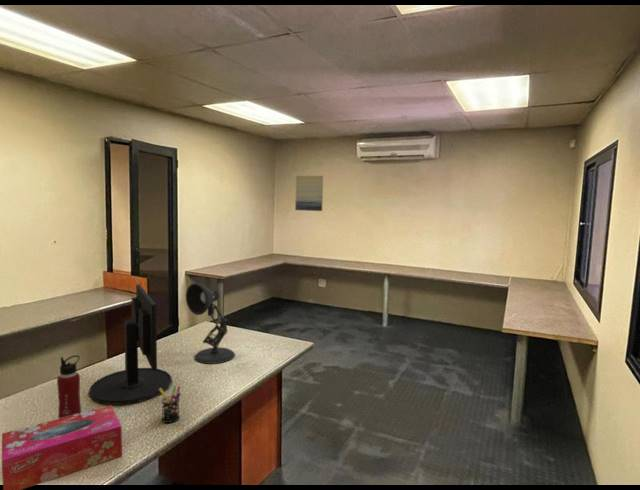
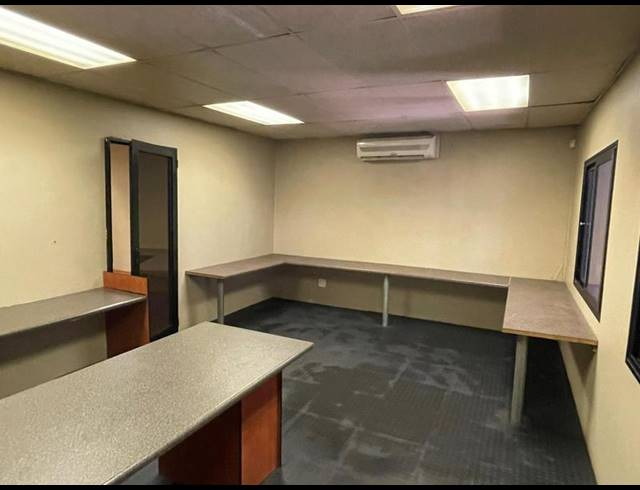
- desk lamp [185,282,236,365]
- computer monitor [87,283,173,406]
- water bottle [56,354,82,419]
- tissue box [1,405,123,490]
- wall art [294,175,324,212]
- pen holder [159,385,182,424]
